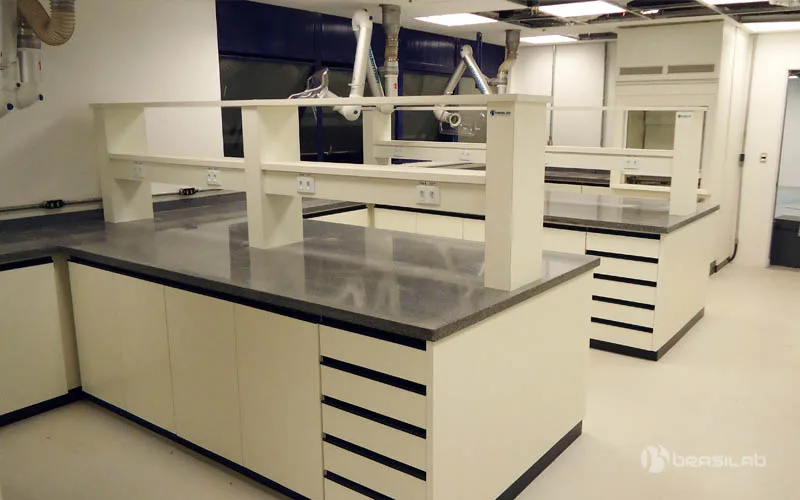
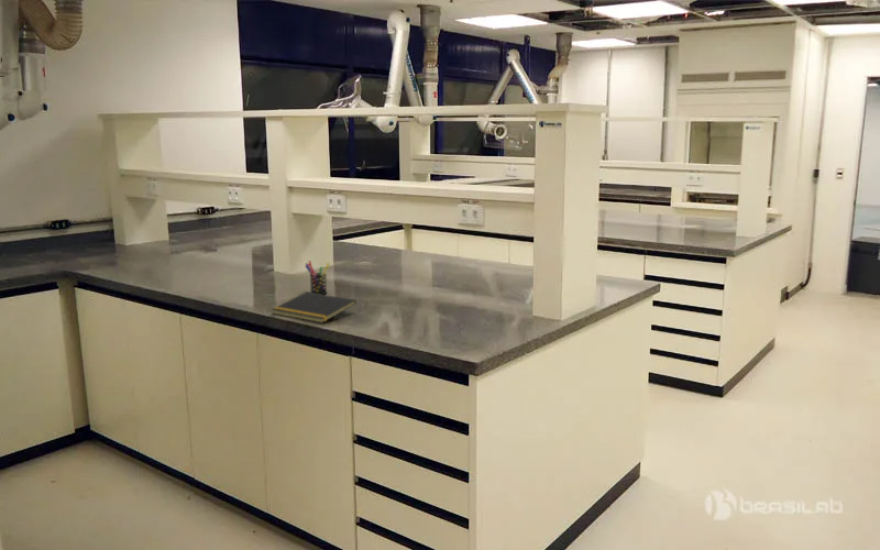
+ pen holder [305,260,331,295]
+ notepad [271,292,358,324]
